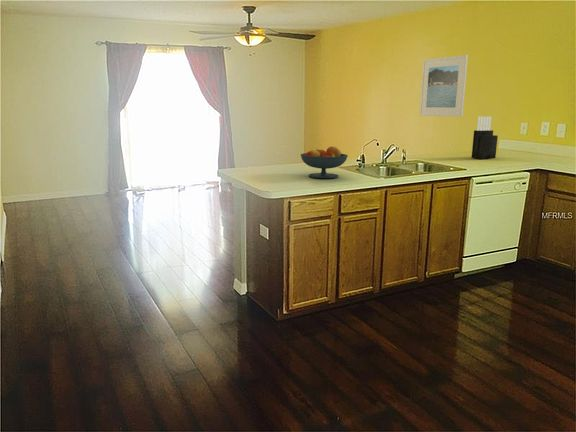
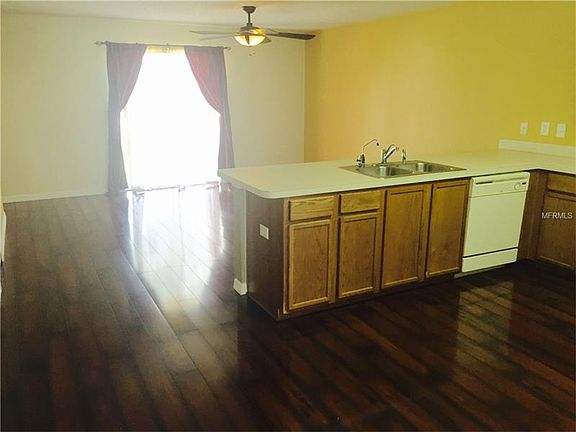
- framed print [419,54,469,118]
- knife block [471,116,499,160]
- fruit bowl [300,146,349,179]
